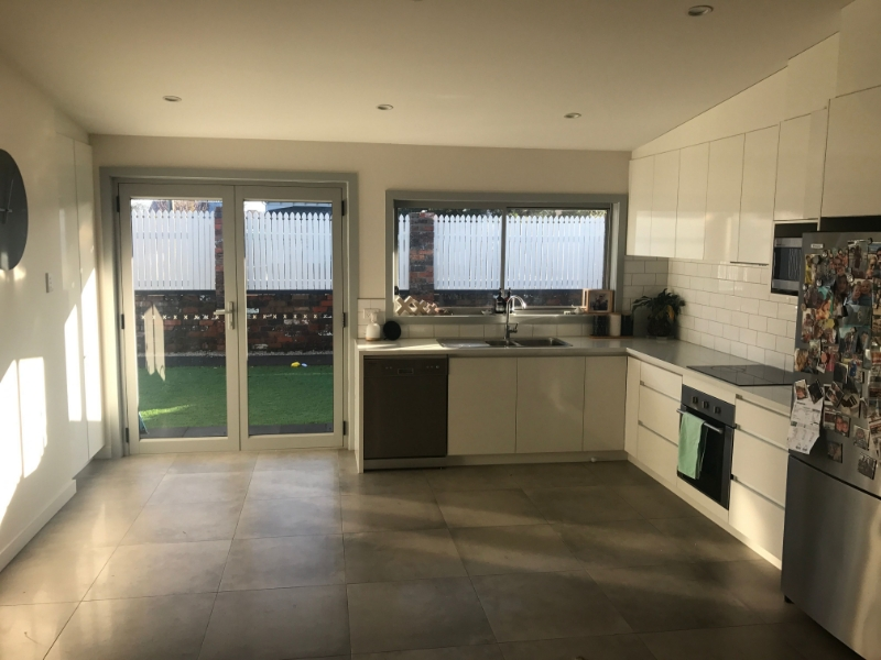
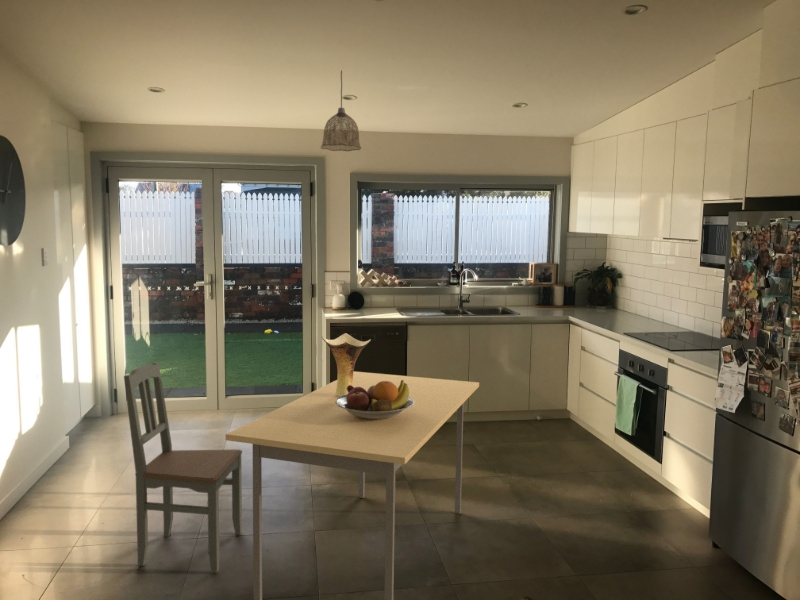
+ pendant lamp [320,69,362,152]
+ fruit bowl [335,380,414,420]
+ vase [321,332,372,397]
+ dining table [225,371,480,600]
+ dining chair [123,361,243,574]
